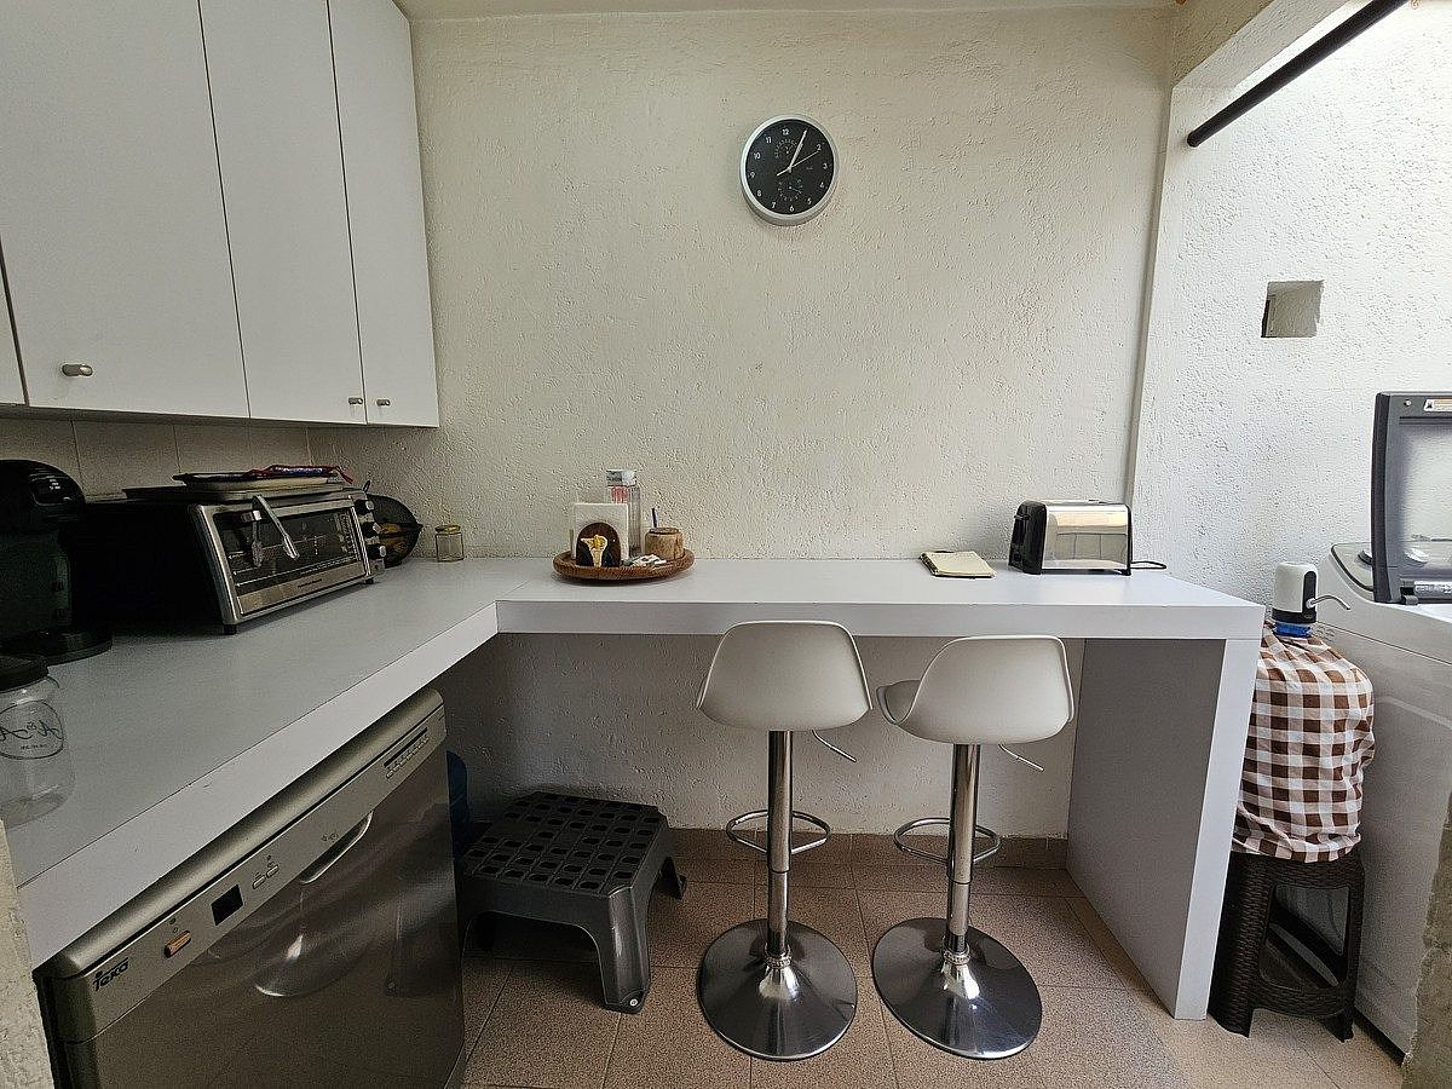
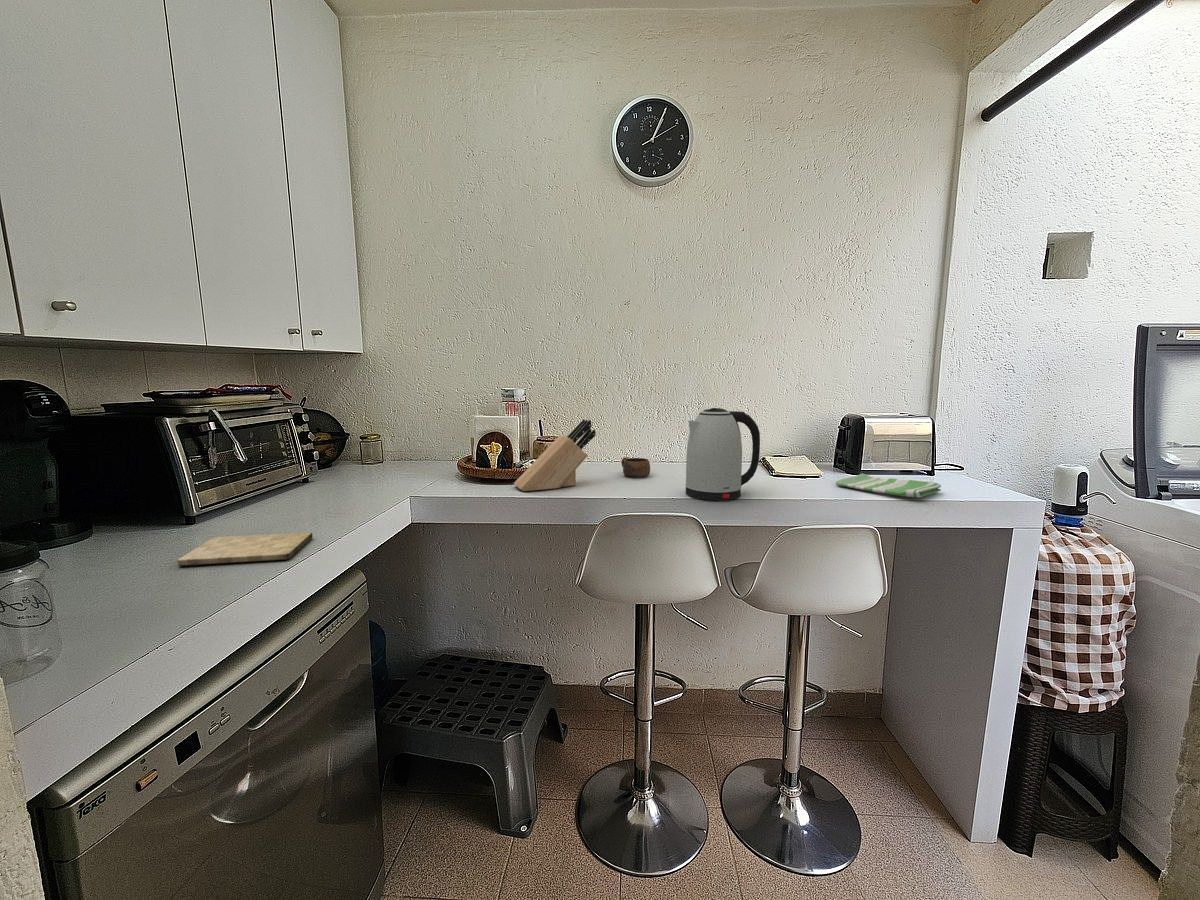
+ cup [620,456,651,478]
+ cutting board [176,531,313,567]
+ kettle [684,407,761,501]
+ knife block [513,418,597,492]
+ dish towel [835,472,942,498]
